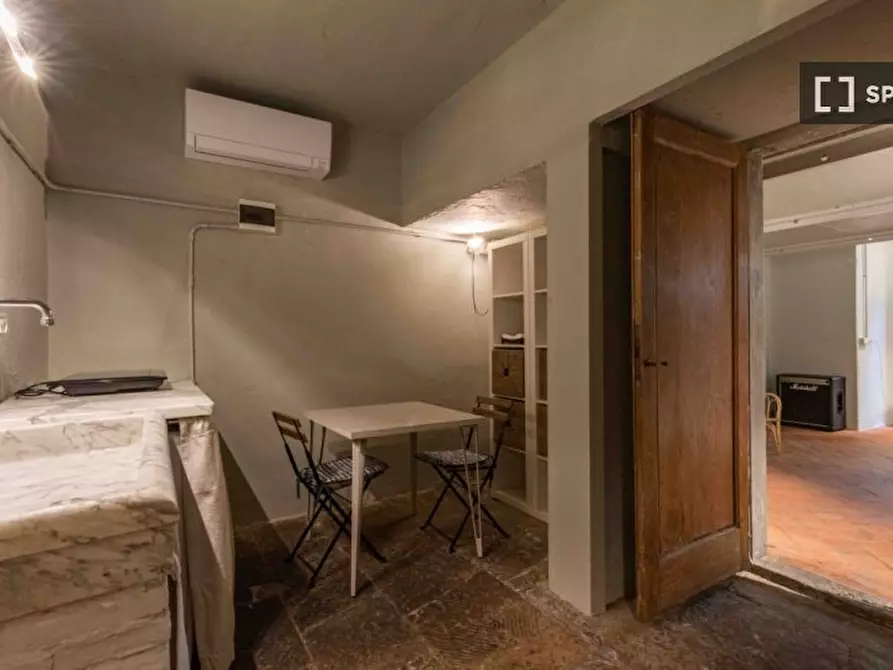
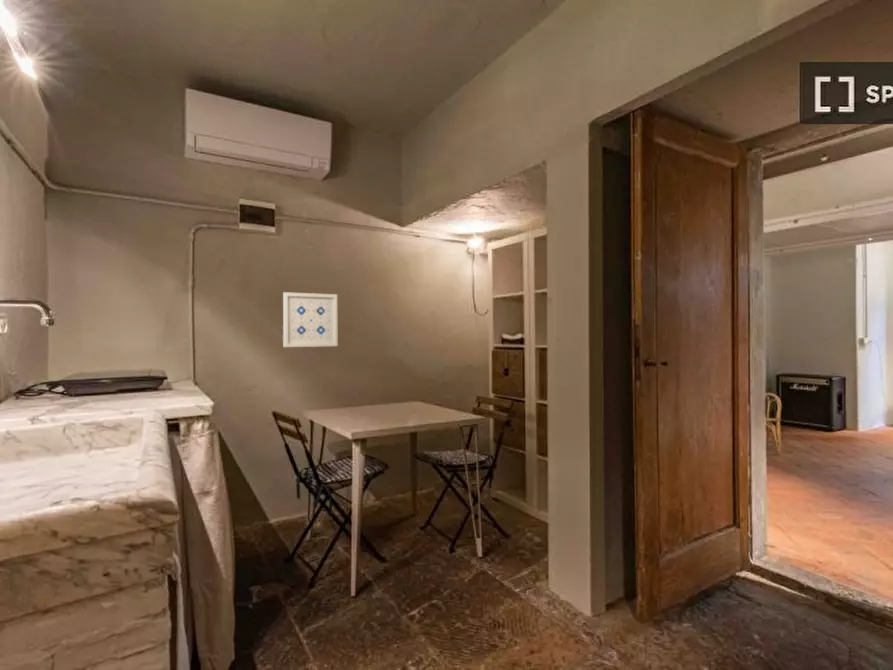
+ wall art [282,291,339,348]
